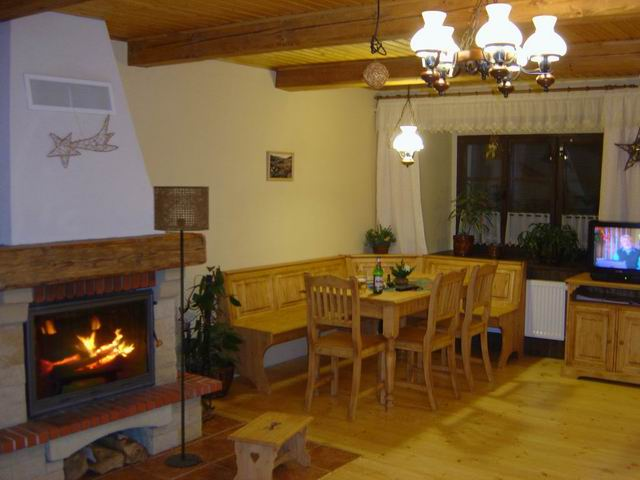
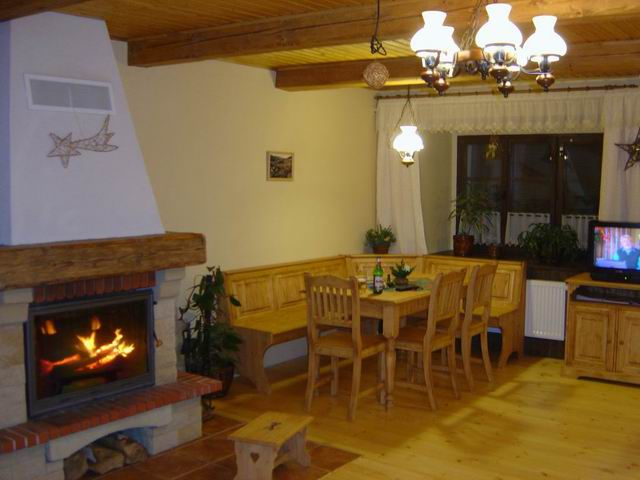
- floor lamp [152,185,210,468]
